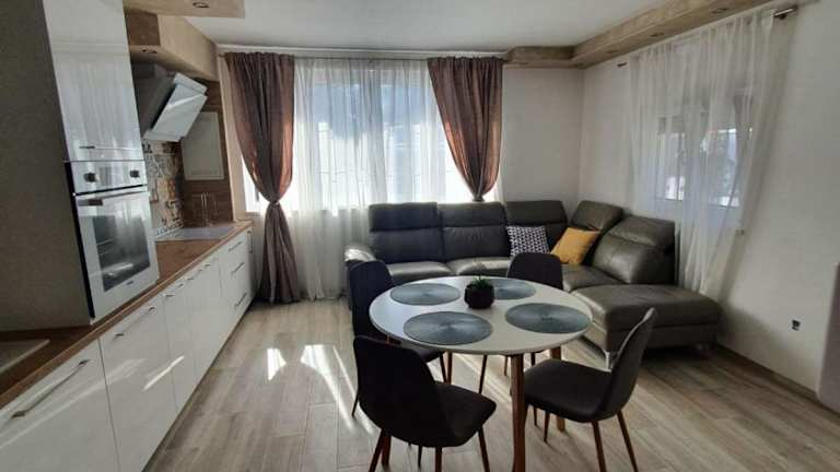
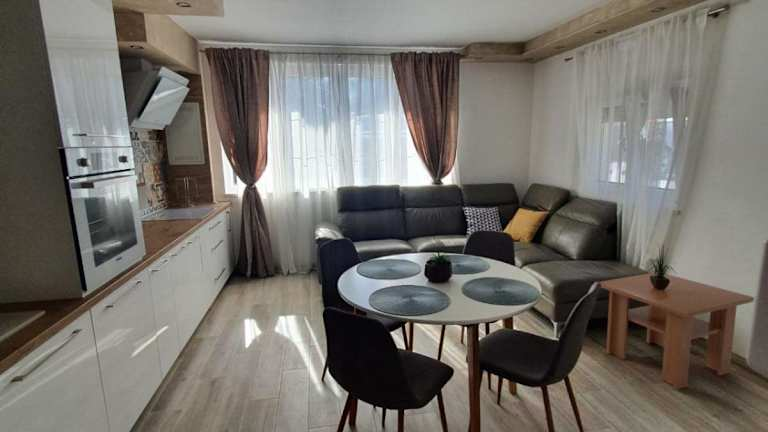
+ potted plant [643,243,677,290]
+ coffee table [598,271,755,391]
